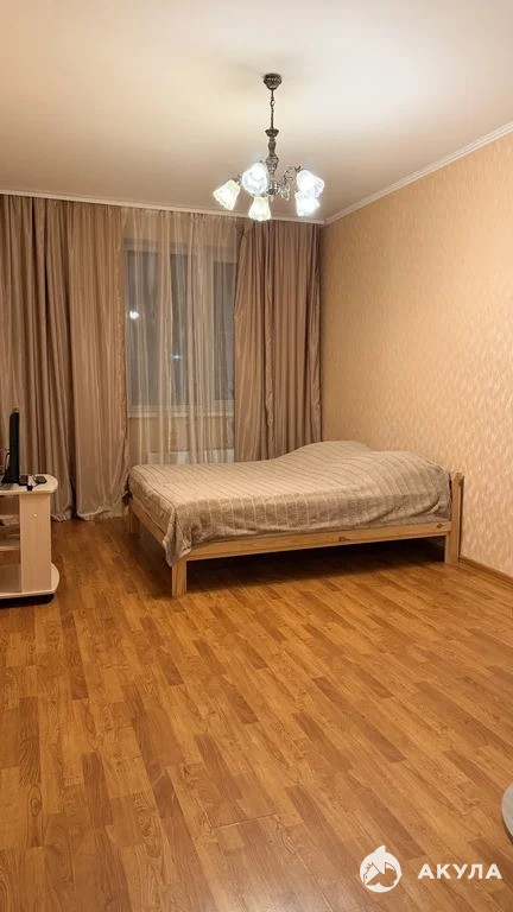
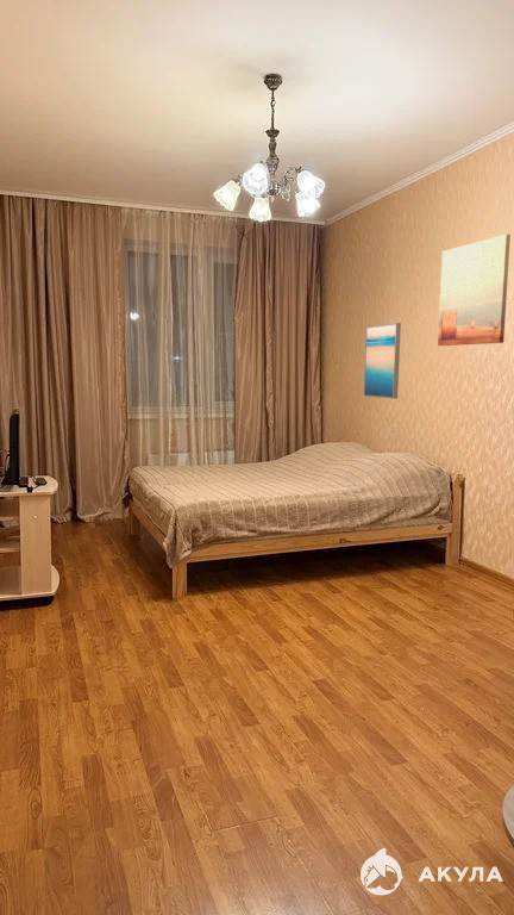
+ wall art [437,234,512,347]
+ wall art [363,322,402,400]
